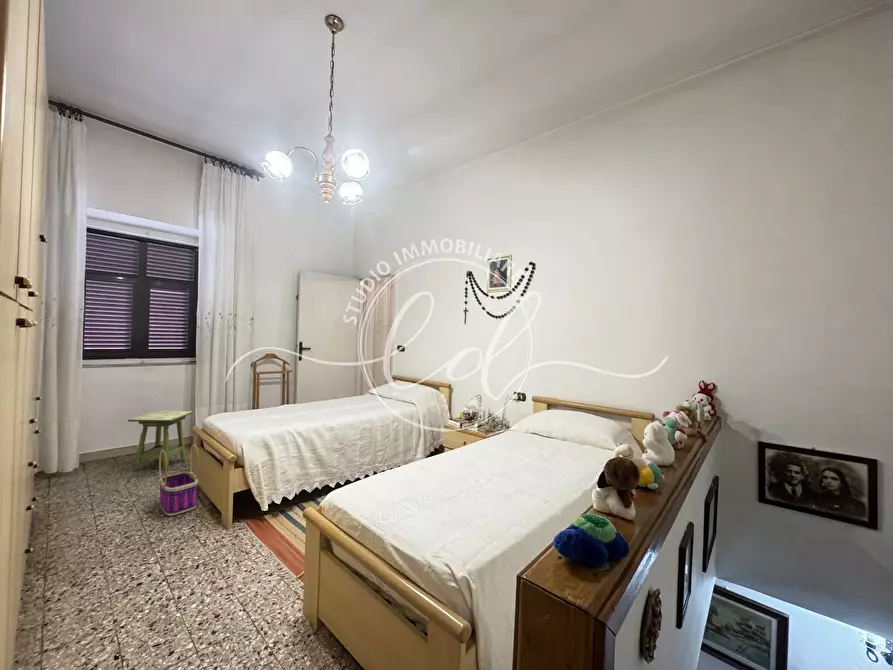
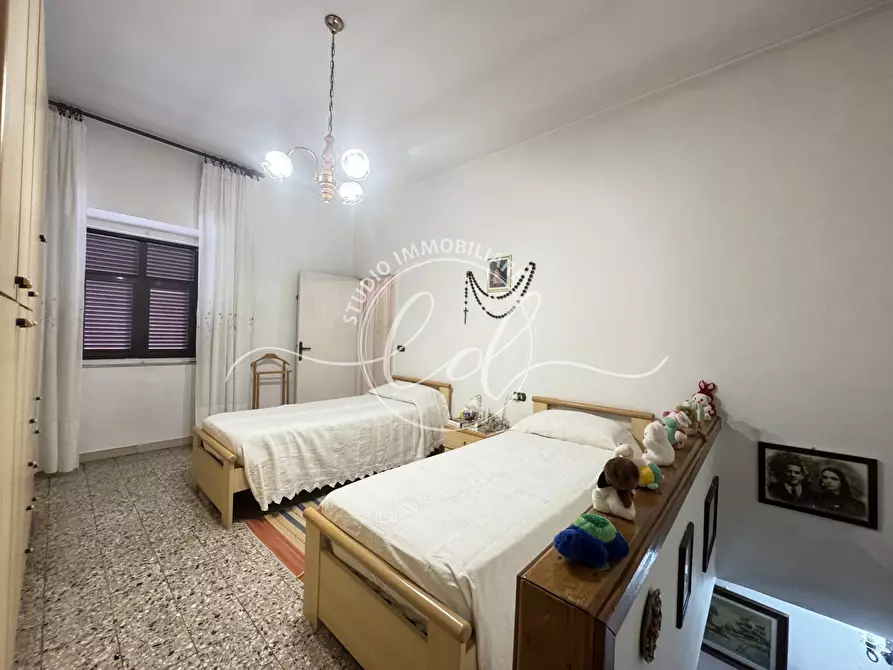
- side table [127,410,194,471]
- basket [158,444,200,517]
